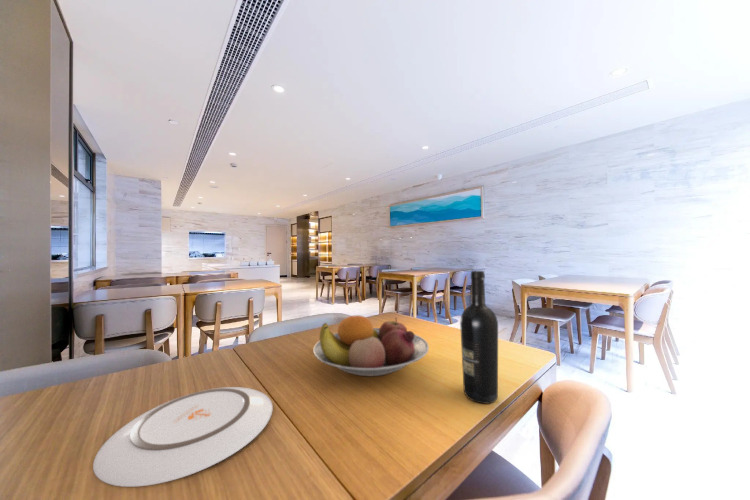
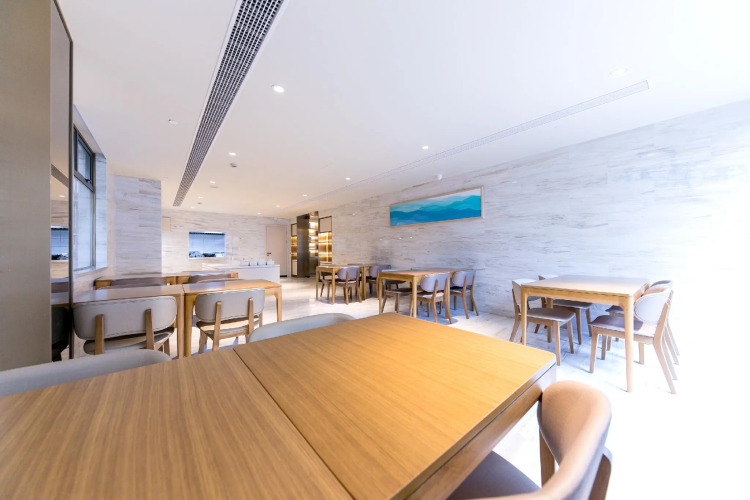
- fruit bowl [312,314,430,377]
- plate [92,386,274,488]
- wine bottle [459,270,499,405]
